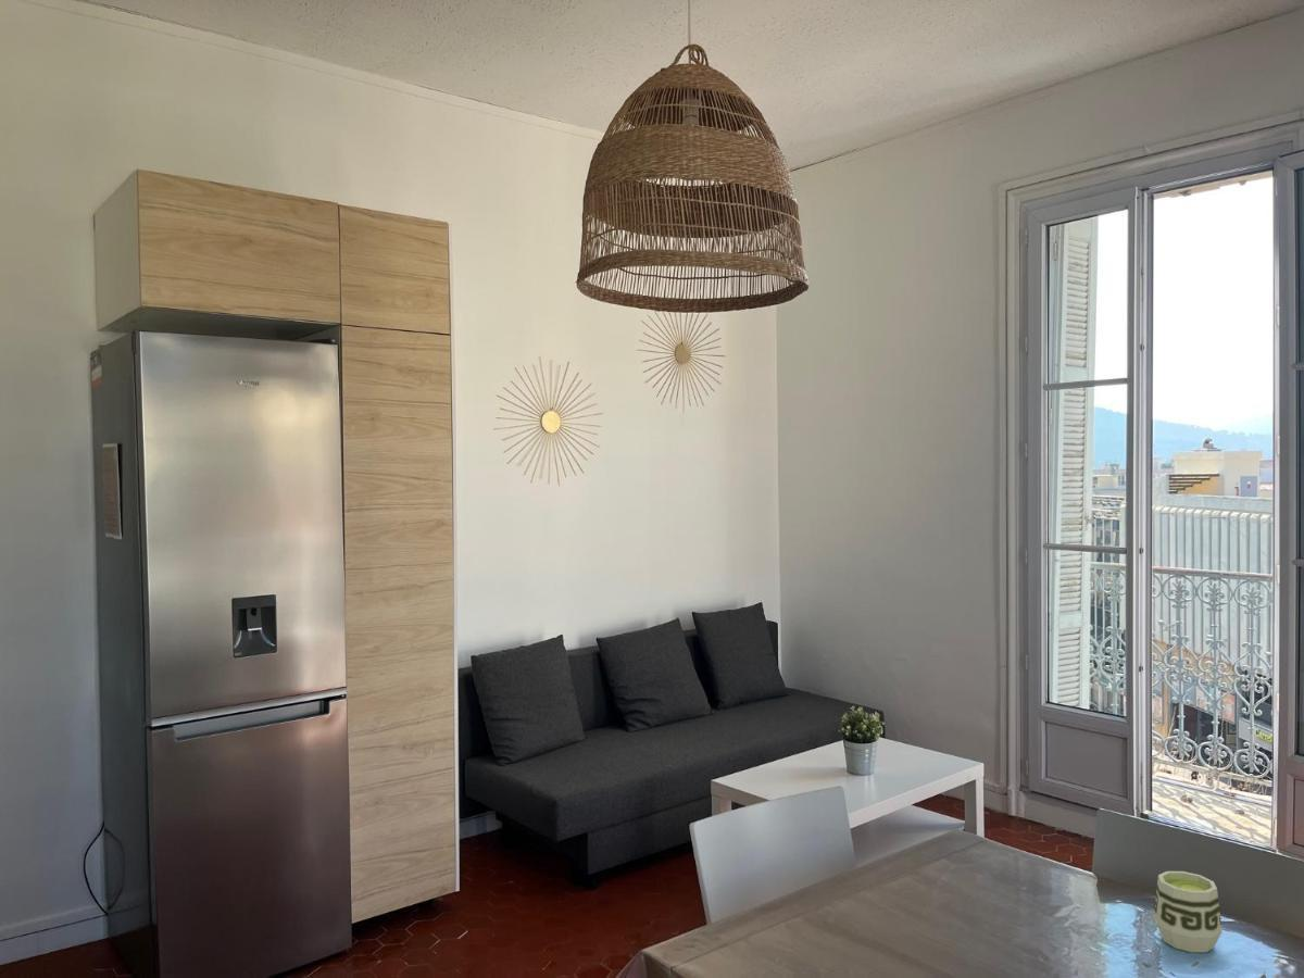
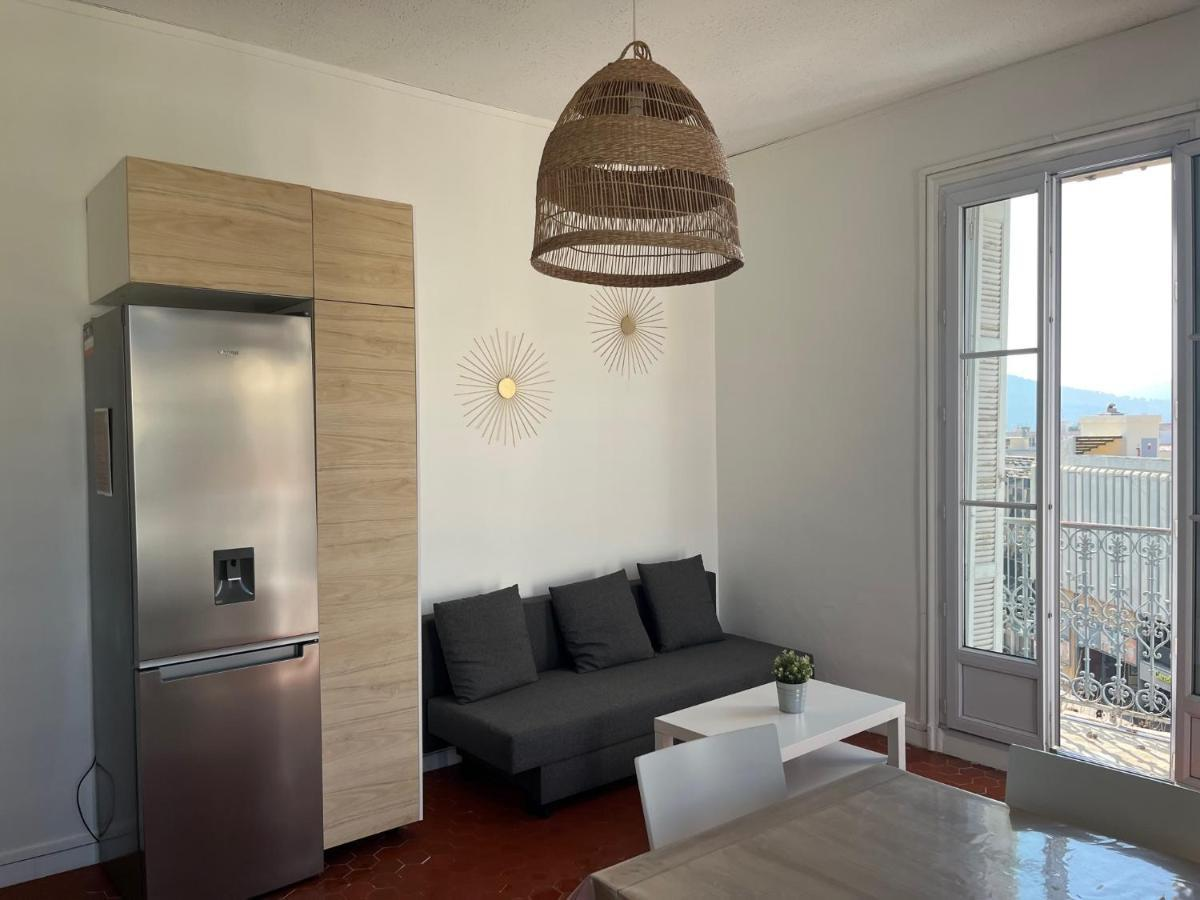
- cup [1153,870,1222,953]
